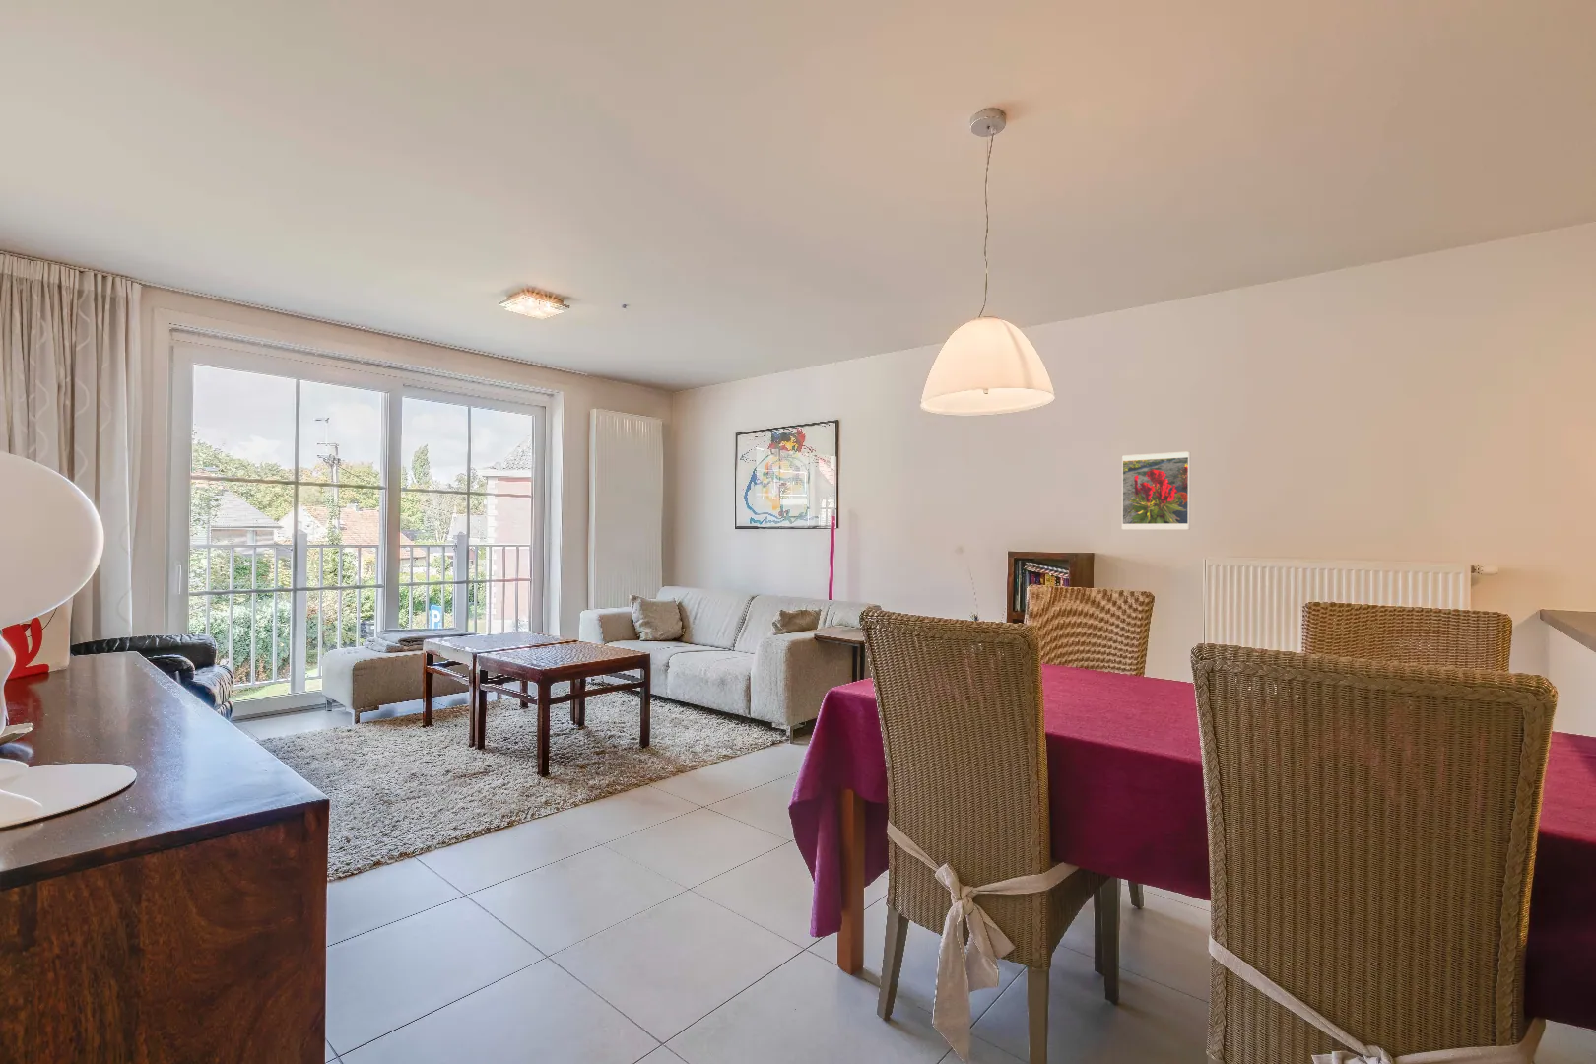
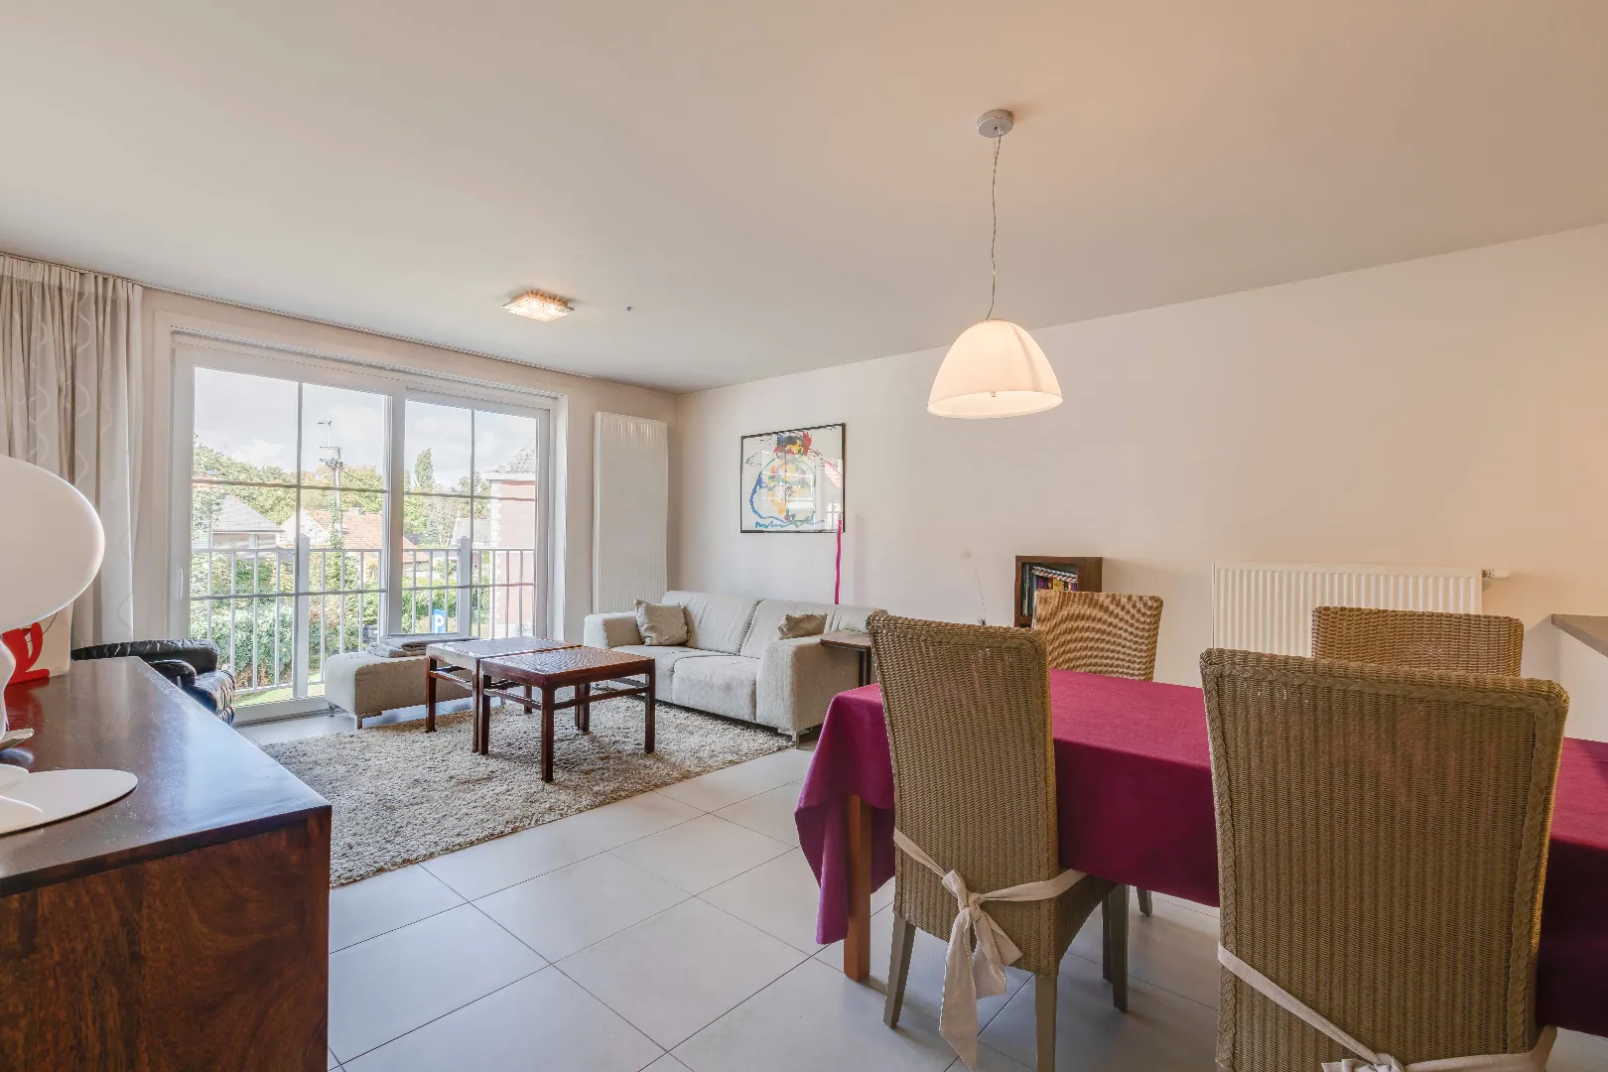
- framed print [1121,450,1191,530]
